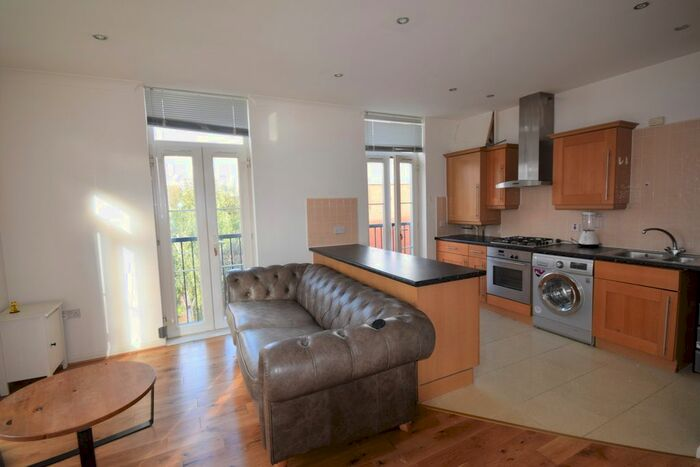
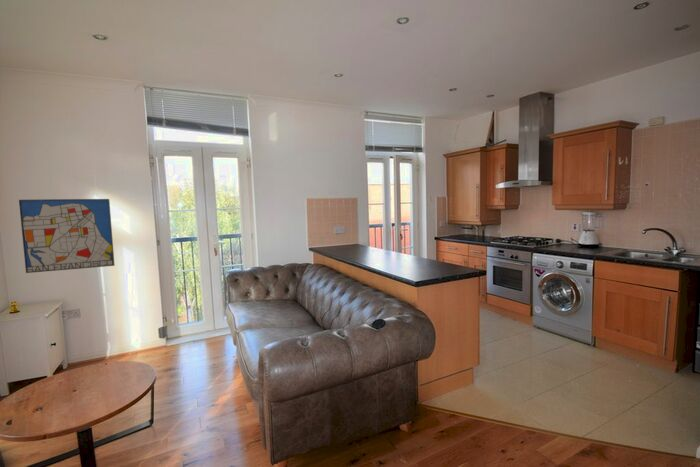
+ wall art [18,198,116,274]
